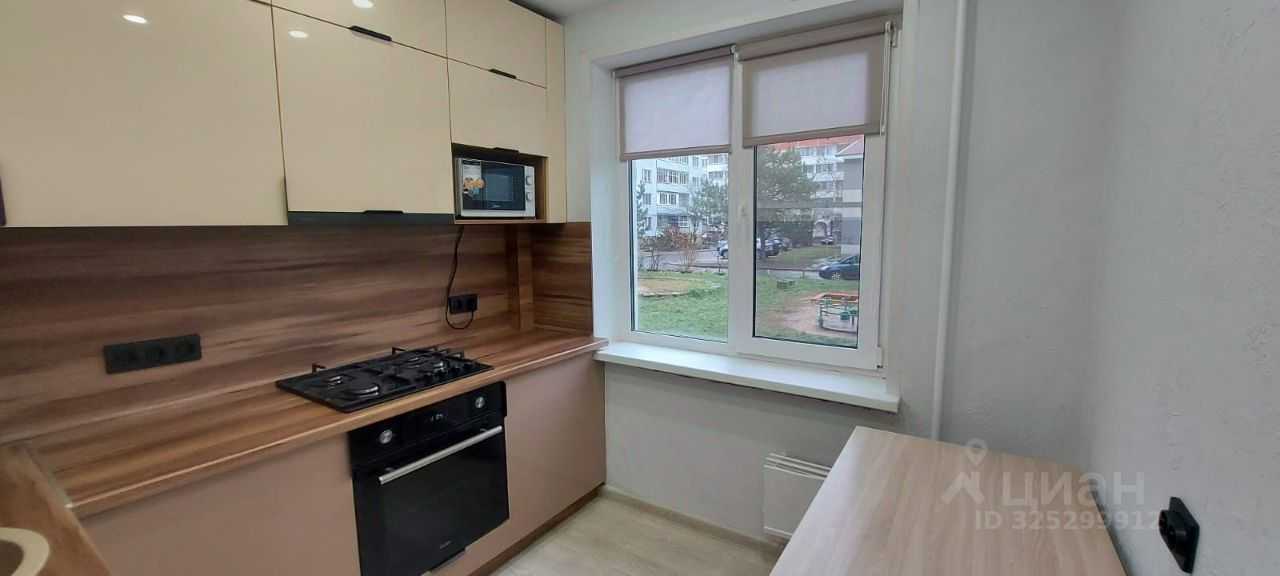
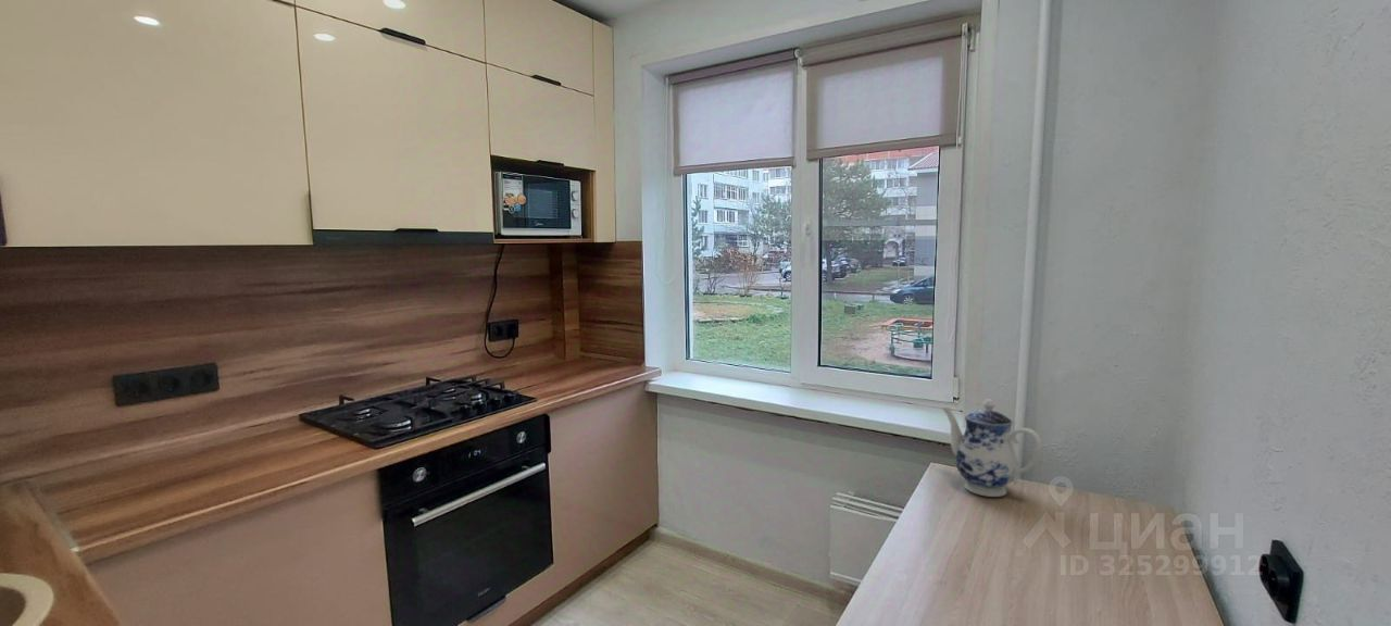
+ teapot [941,398,1042,498]
